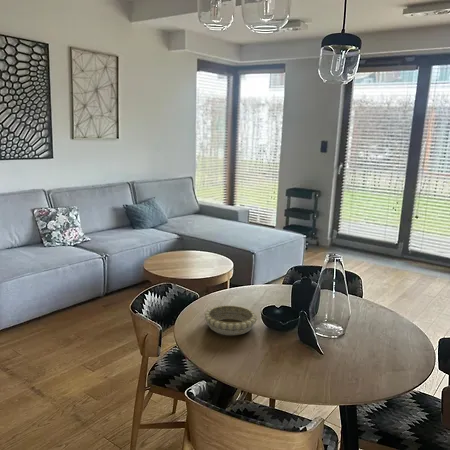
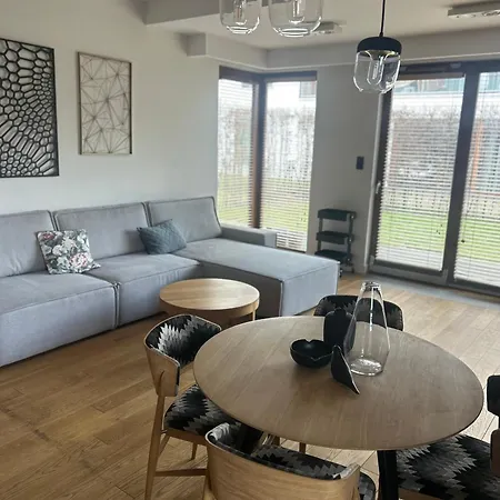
- decorative bowl [204,304,258,336]
